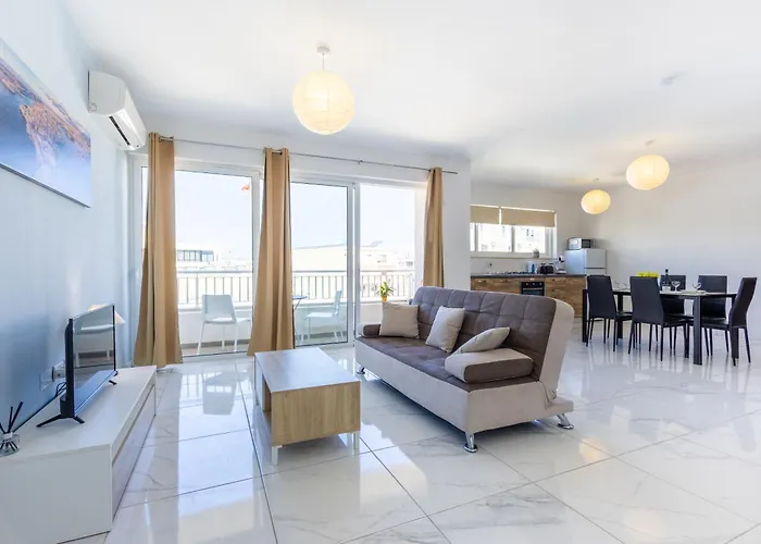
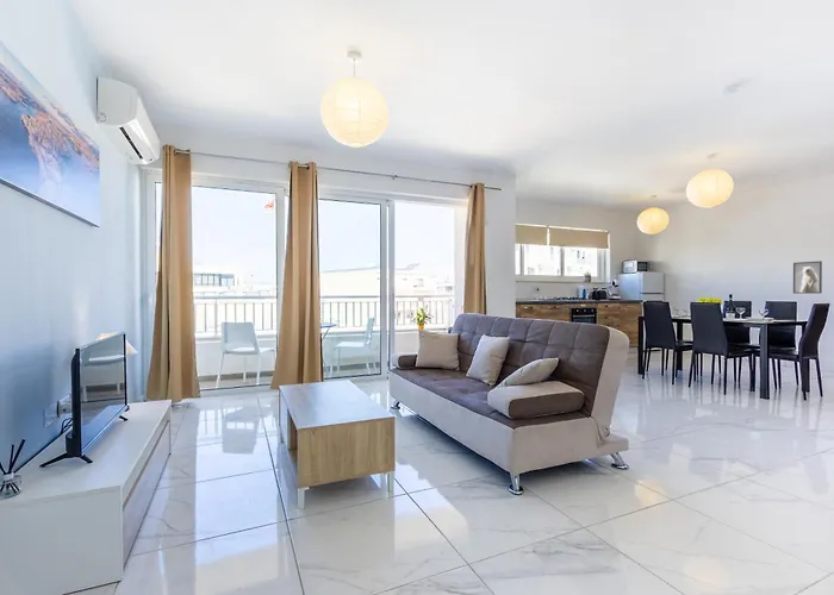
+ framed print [792,259,823,295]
